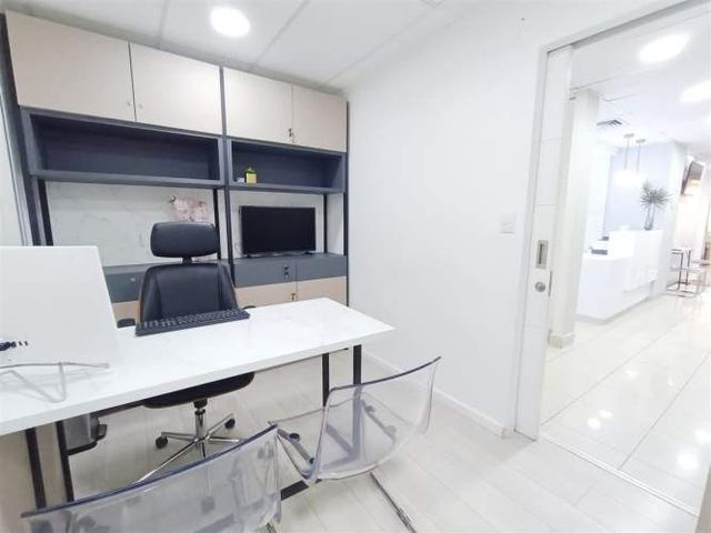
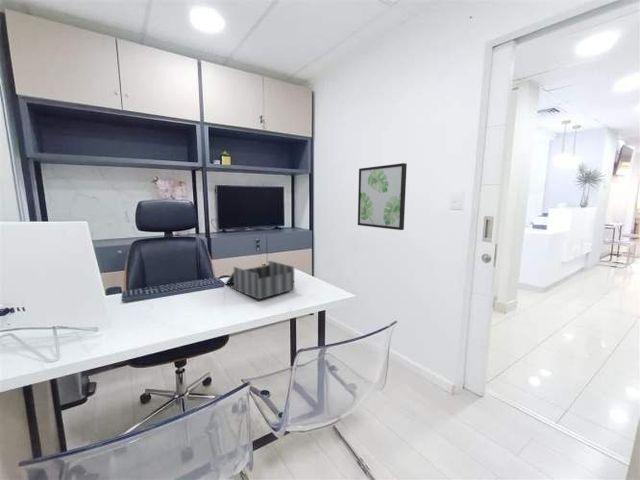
+ desk organizer [224,260,295,300]
+ wall art [357,162,408,231]
